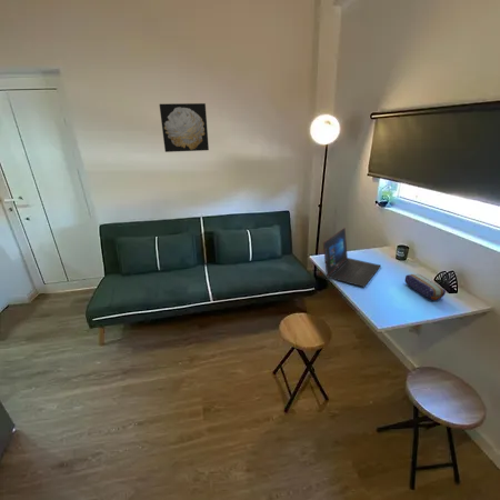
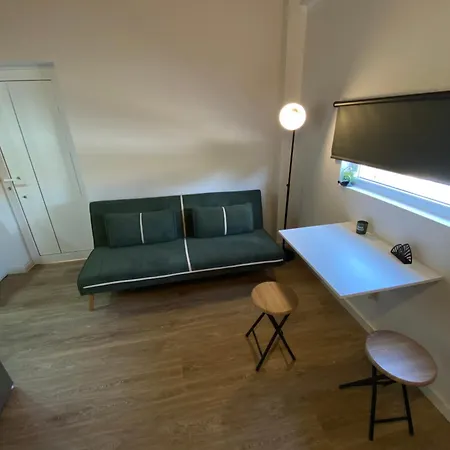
- wall art [158,102,210,153]
- pencil case [404,273,447,301]
- laptop [322,227,382,288]
